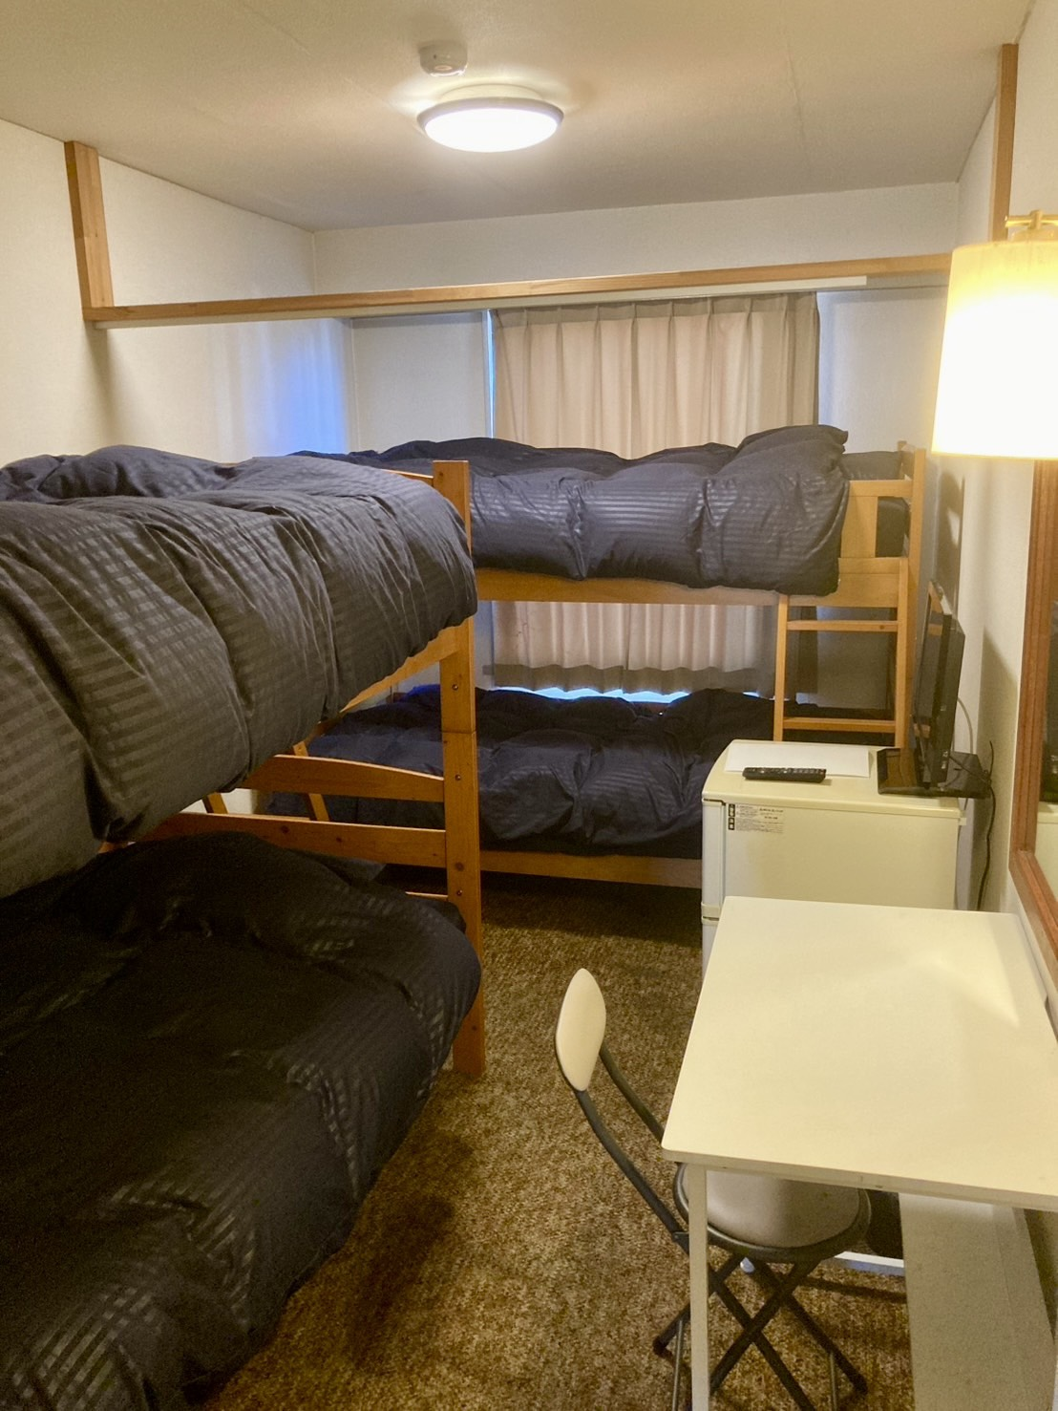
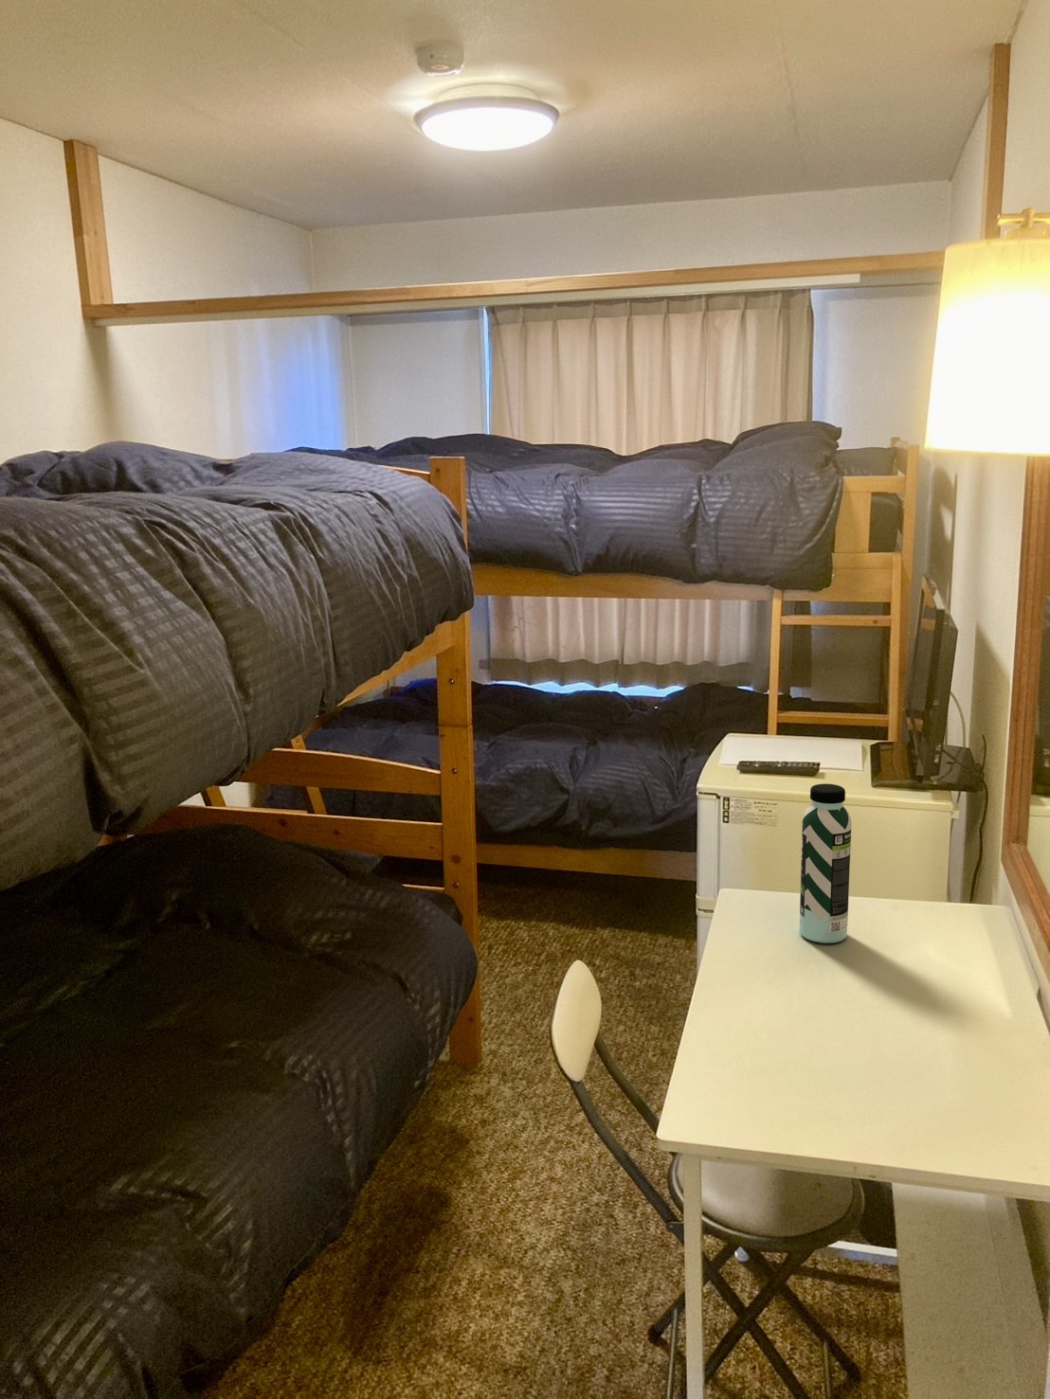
+ water bottle [799,783,853,945]
